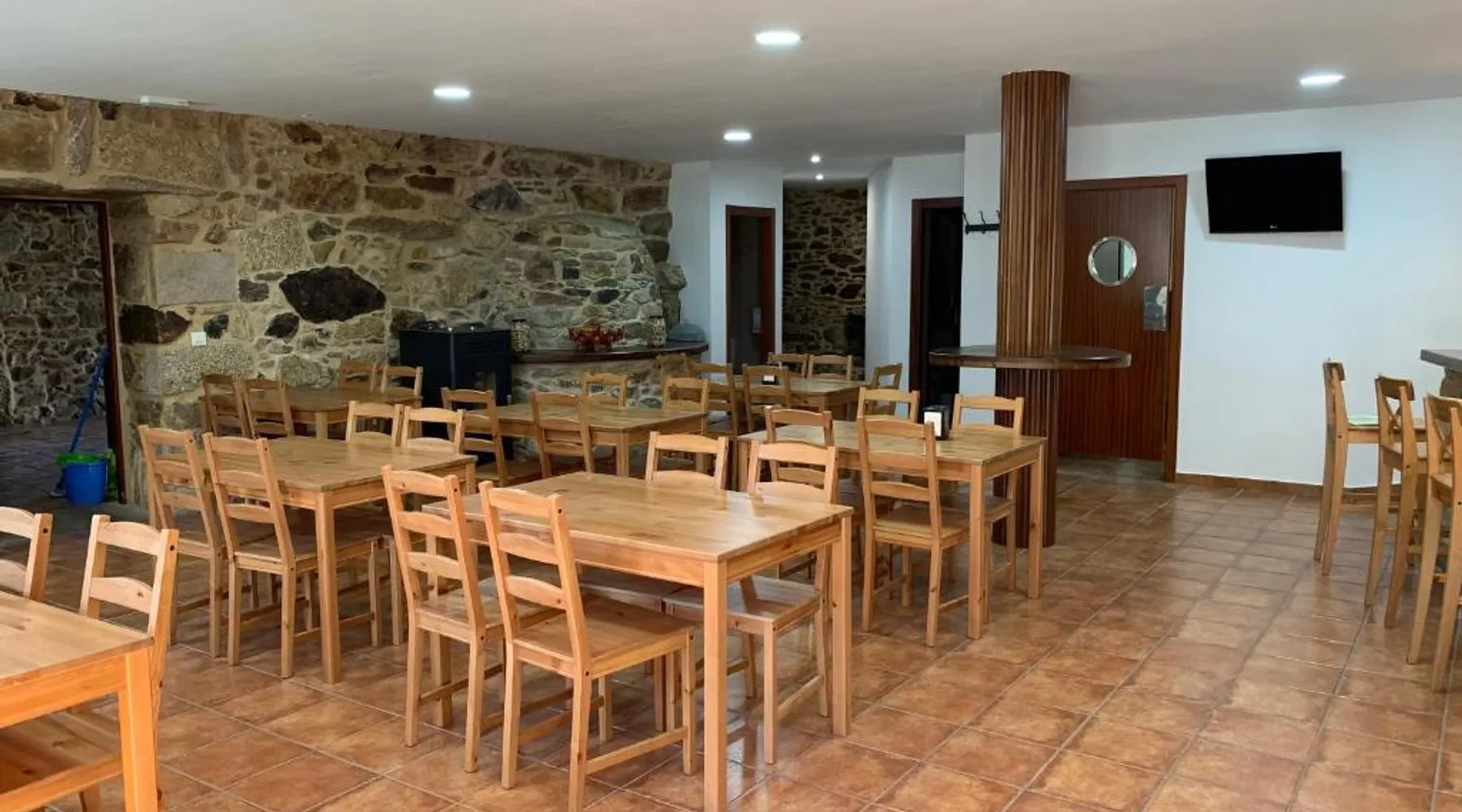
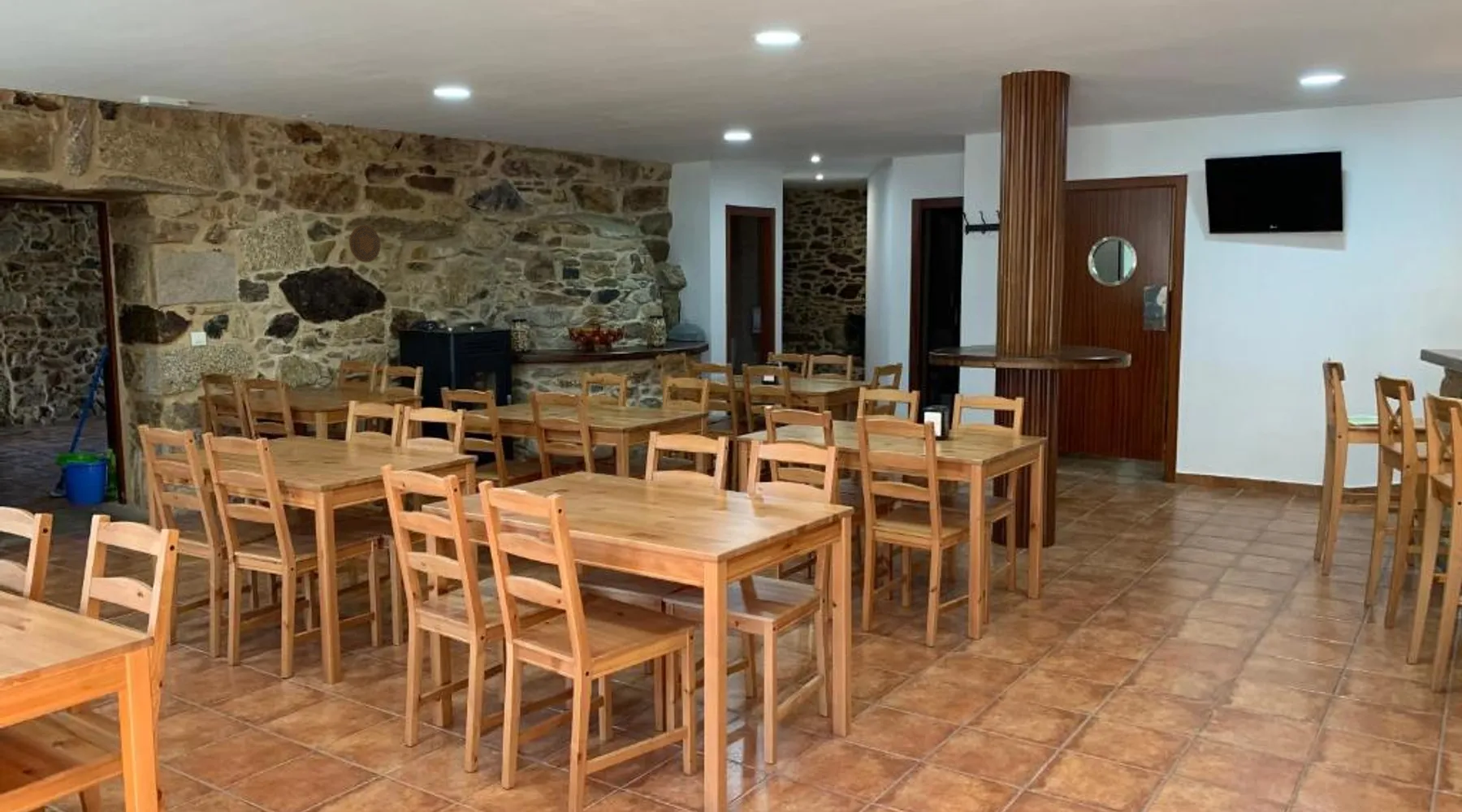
+ decorative plate [348,224,382,263]
